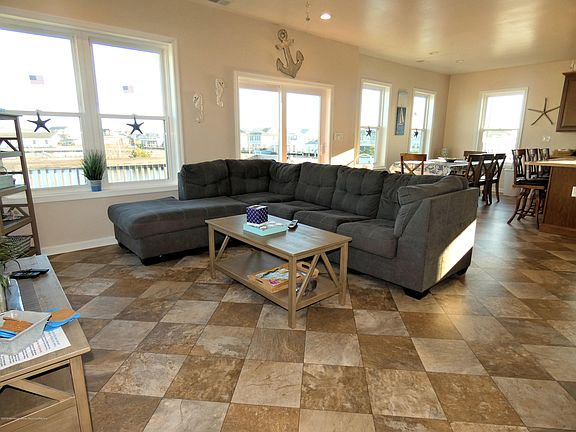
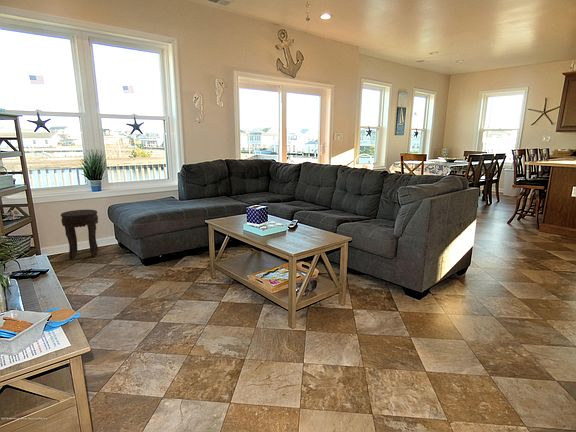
+ side table [60,209,99,260]
